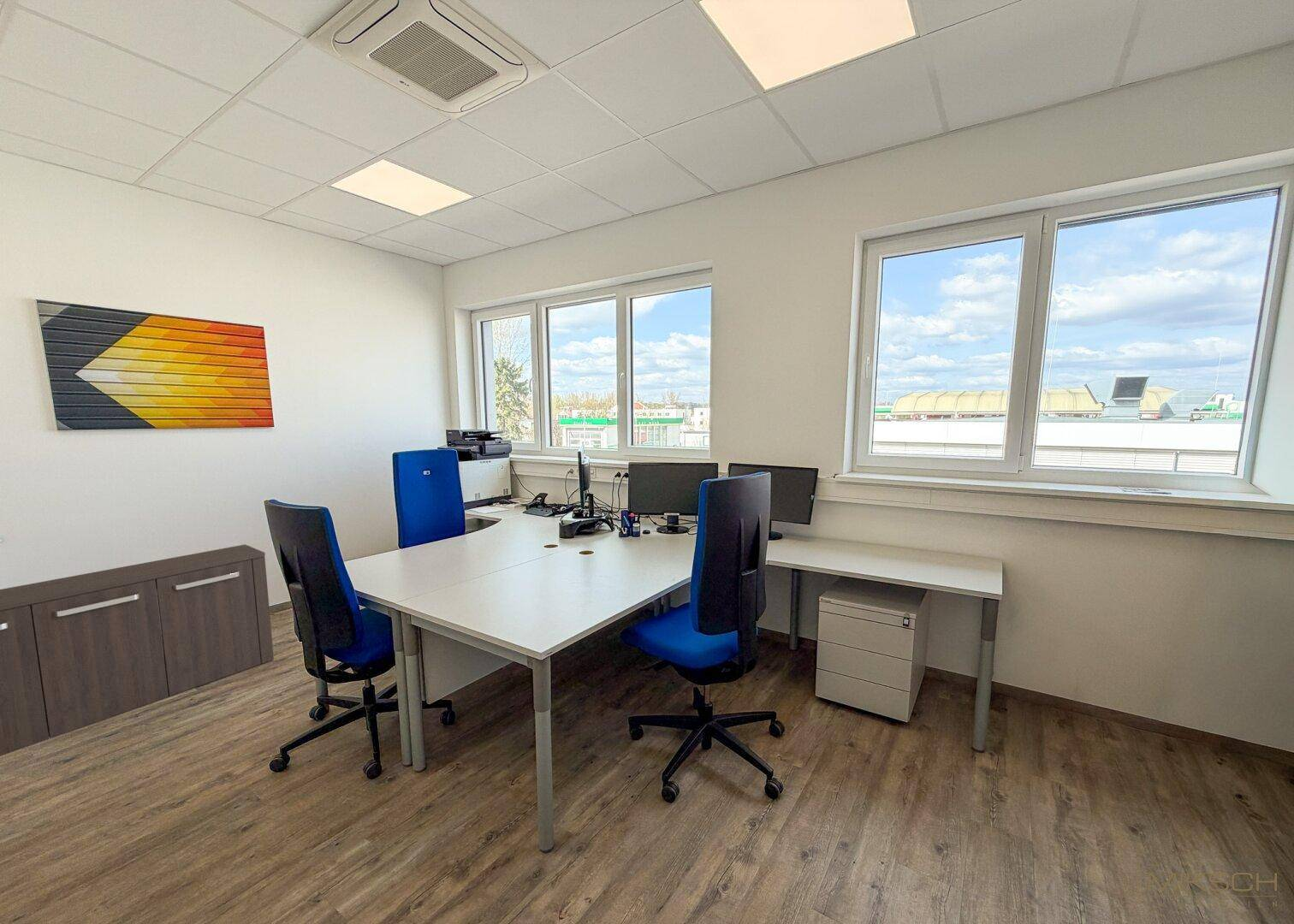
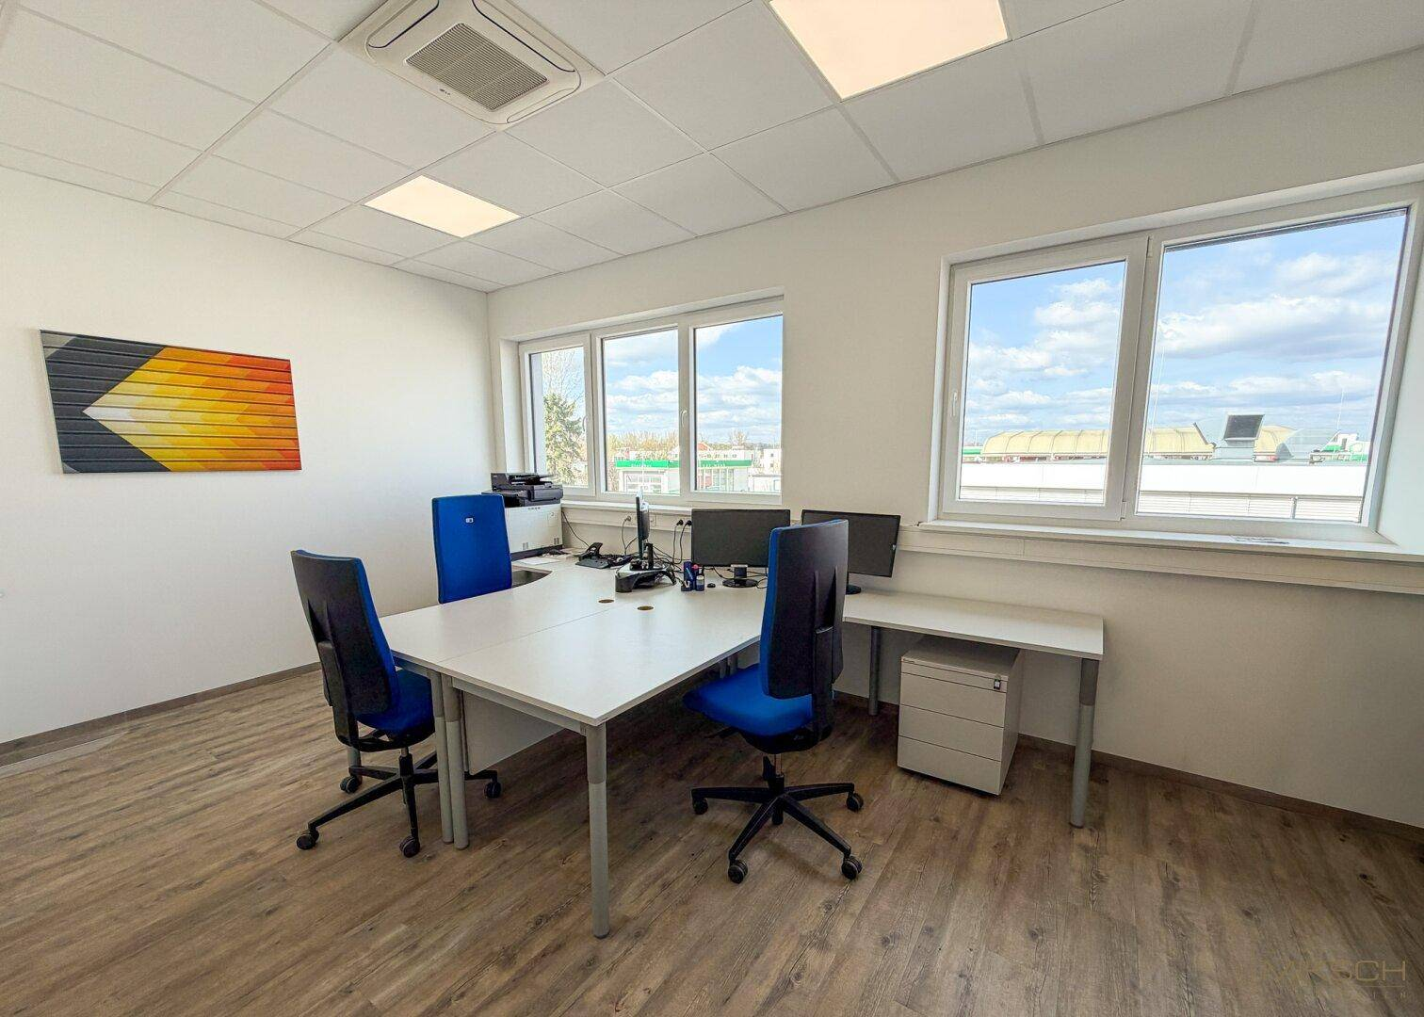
- storage cabinet [0,543,275,757]
